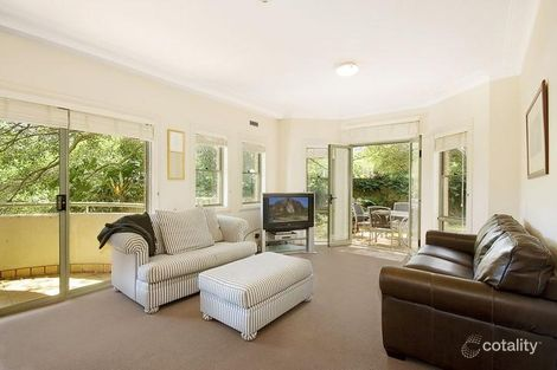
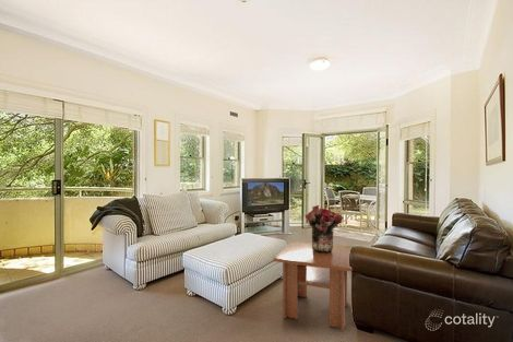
+ coffee table [273,239,354,332]
+ bouquet [303,204,345,253]
